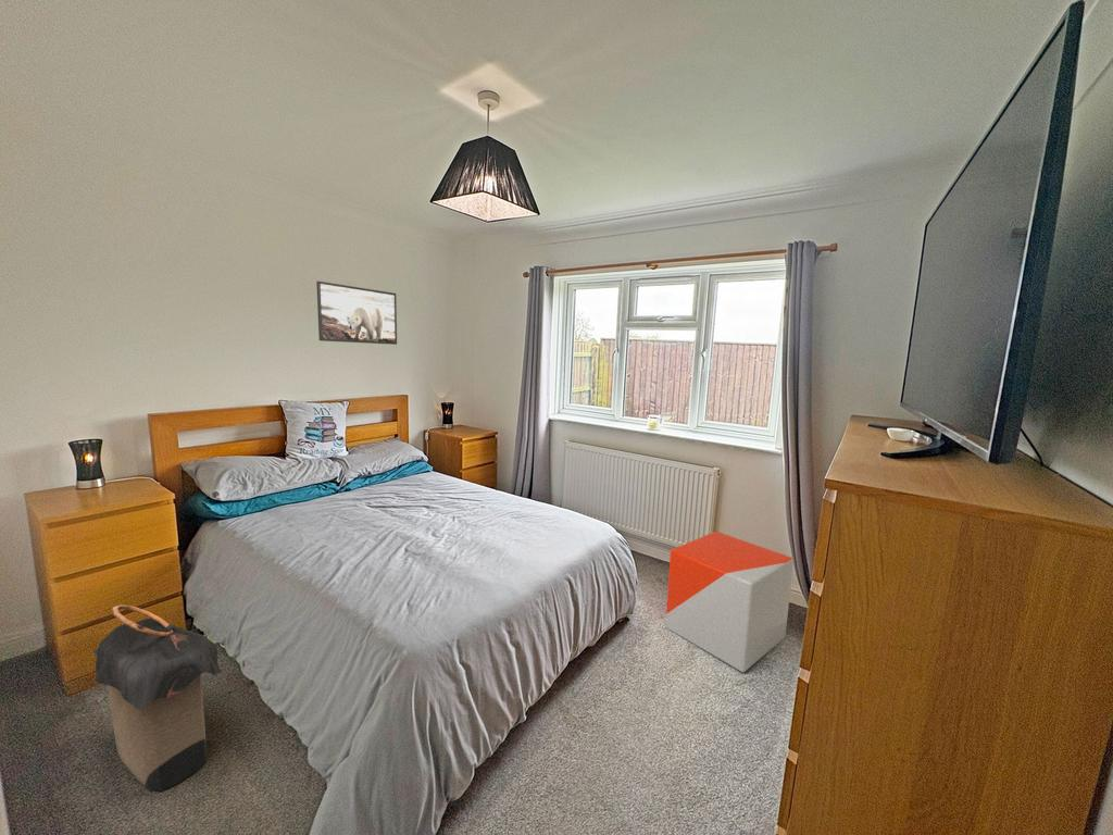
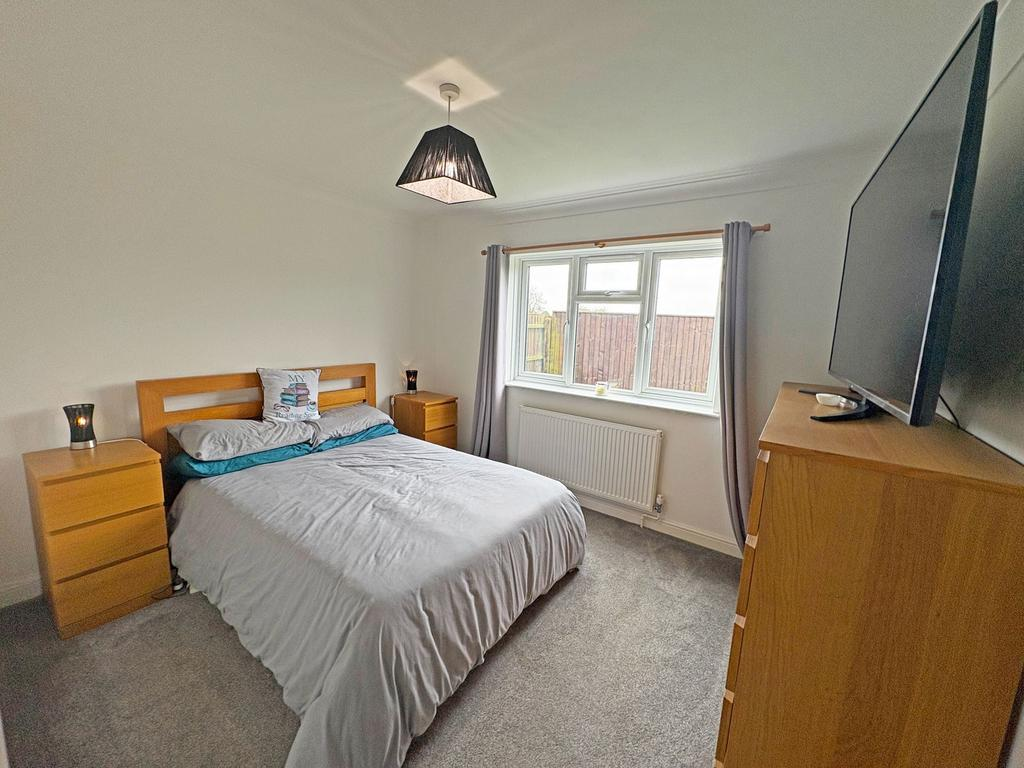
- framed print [315,281,398,346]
- stool [664,531,795,673]
- laundry hamper [92,603,223,793]
